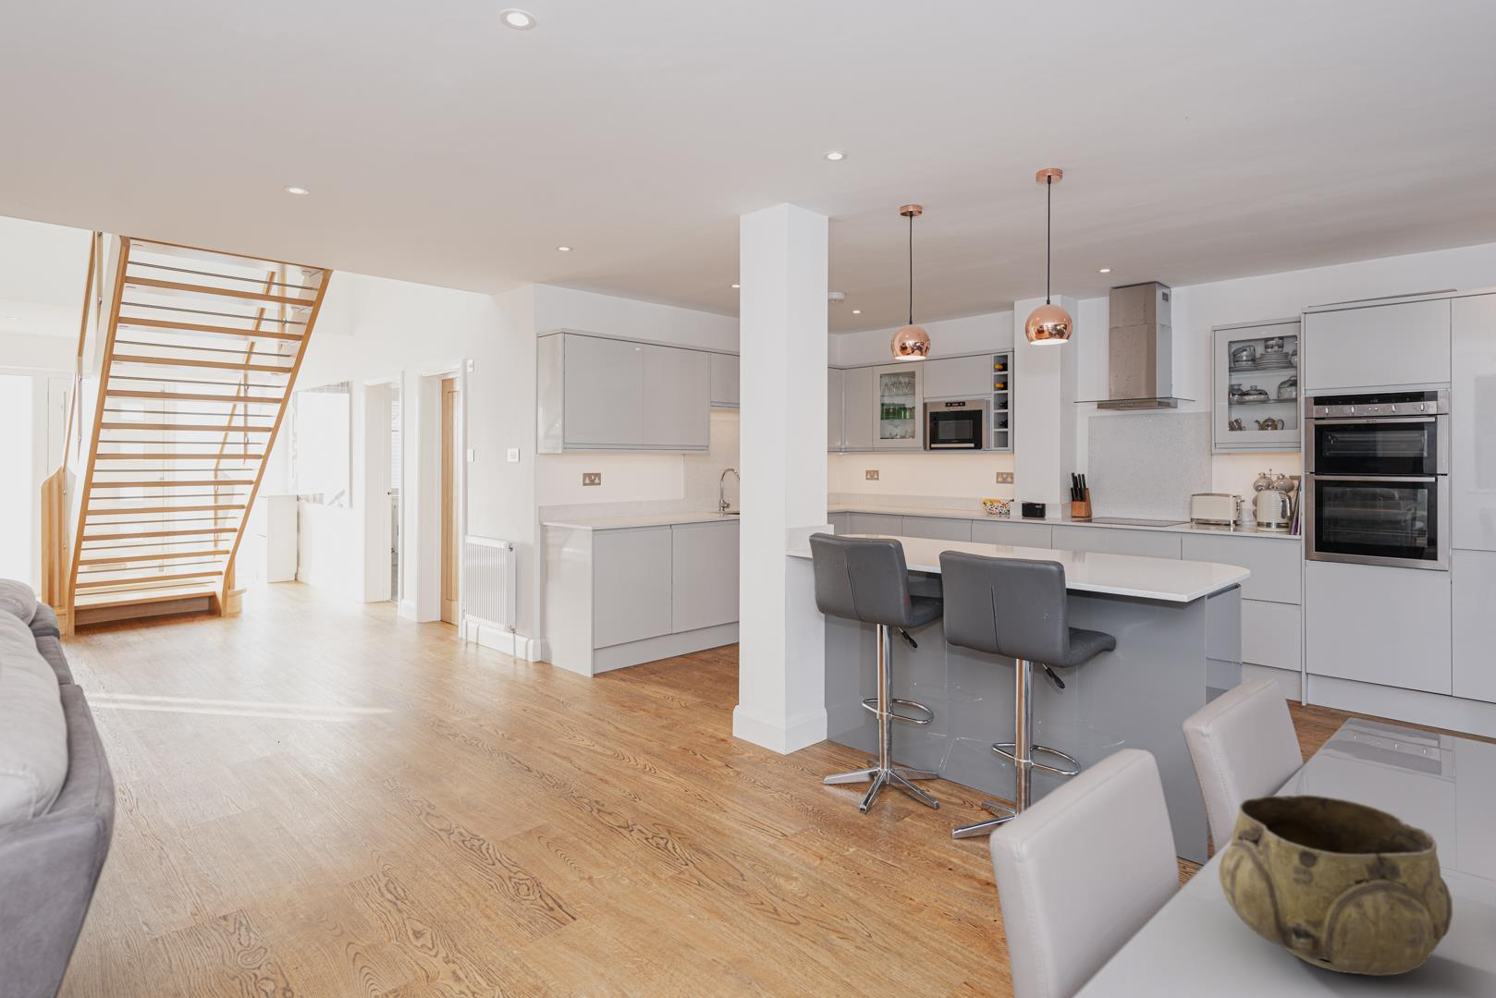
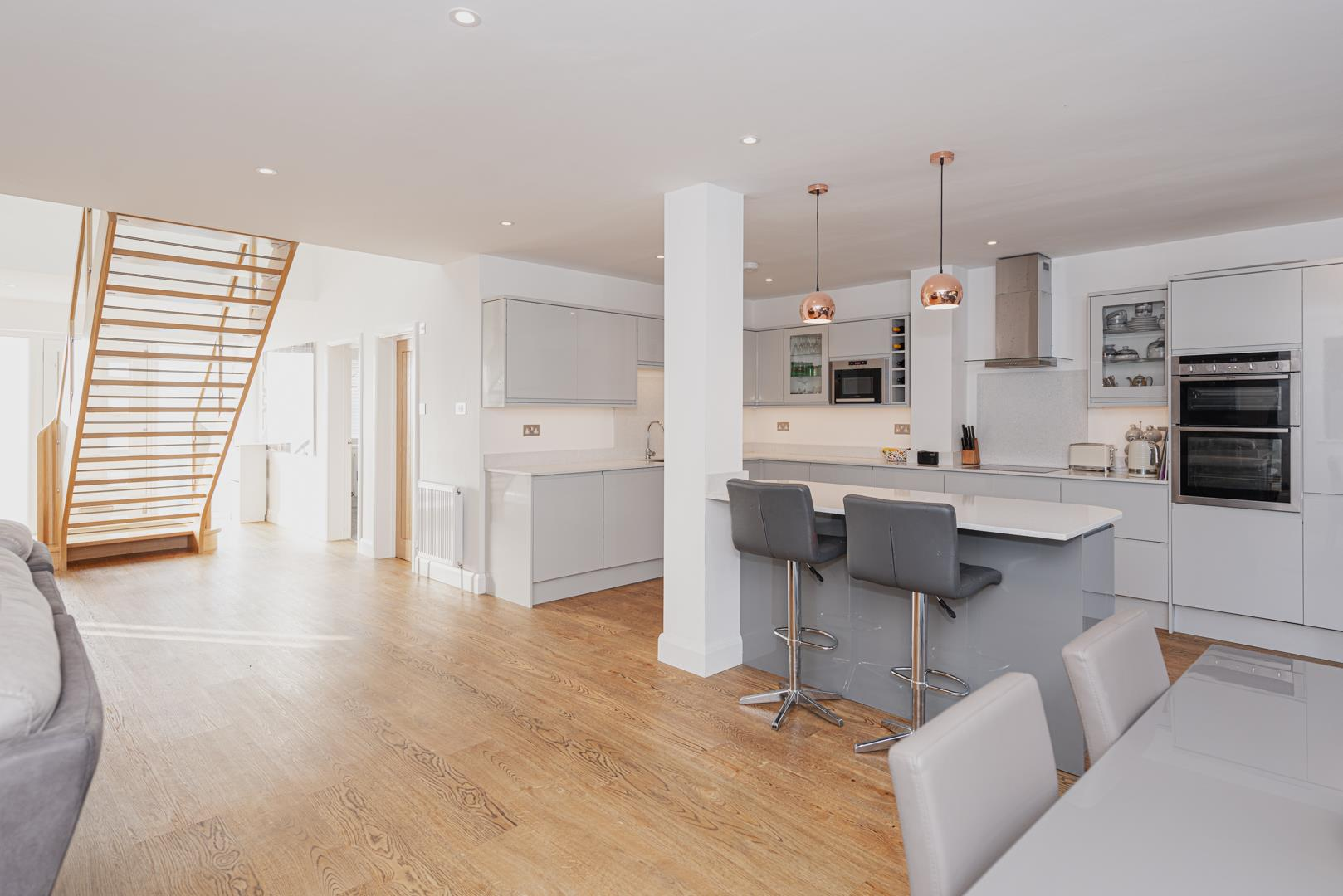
- decorative bowl [1218,794,1454,977]
